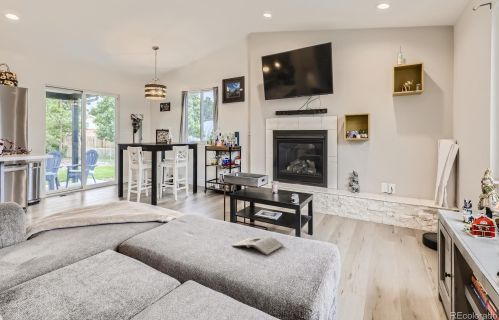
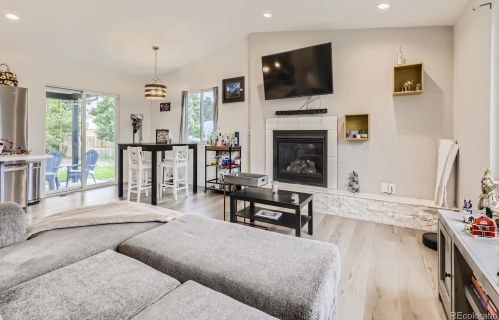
- magazine [231,236,284,256]
